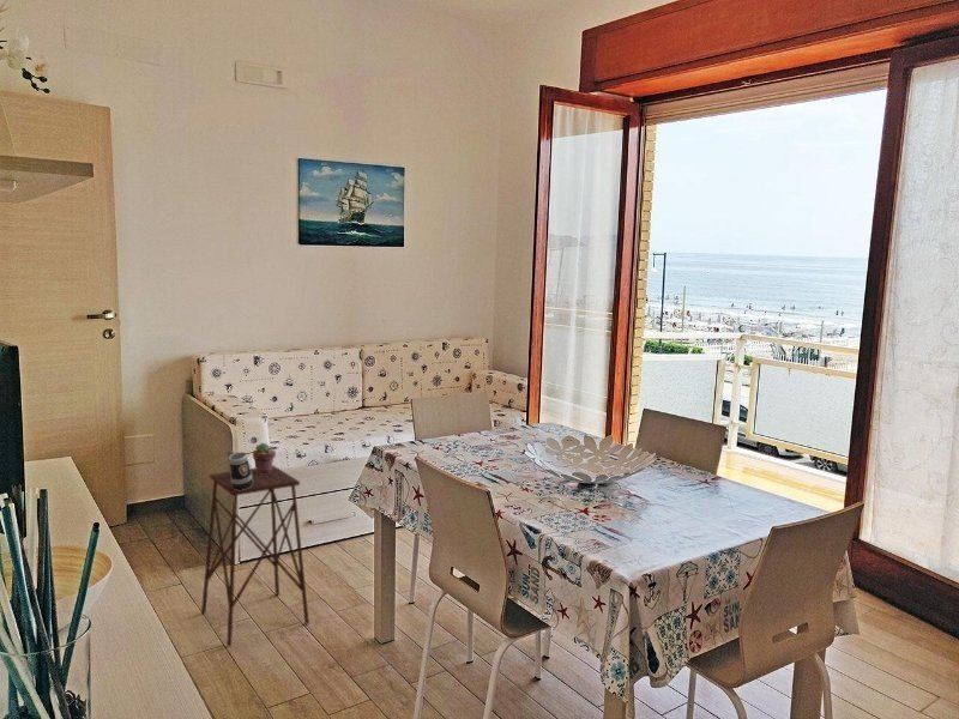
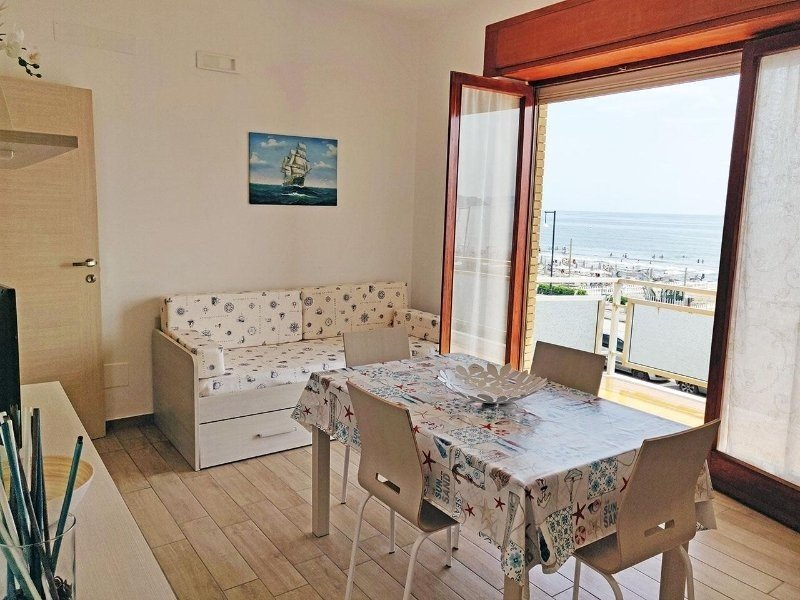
- mug [227,449,253,490]
- side table [200,464,310,647]
- potted succulent [252,442,277,473]
